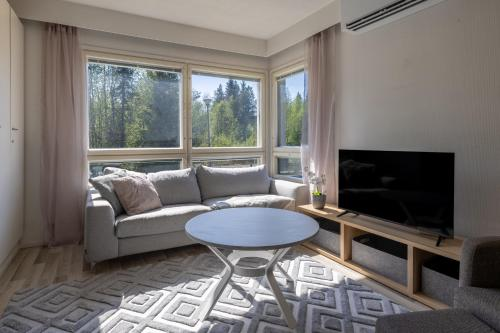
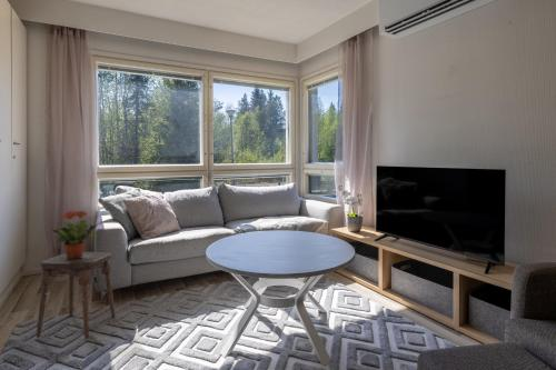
+ stool [36,251,117,340]
+ potted plant [50,209,99,258]
